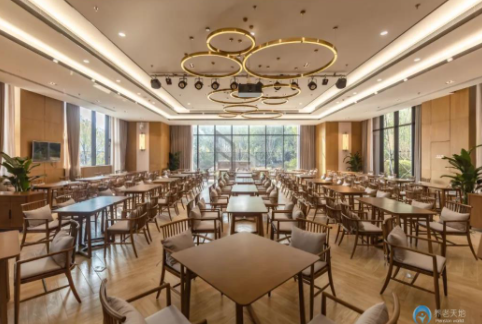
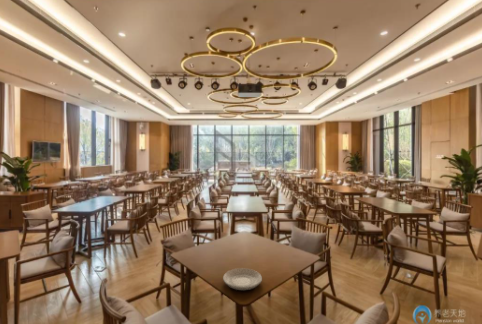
+ plate [222,267,263,291]
